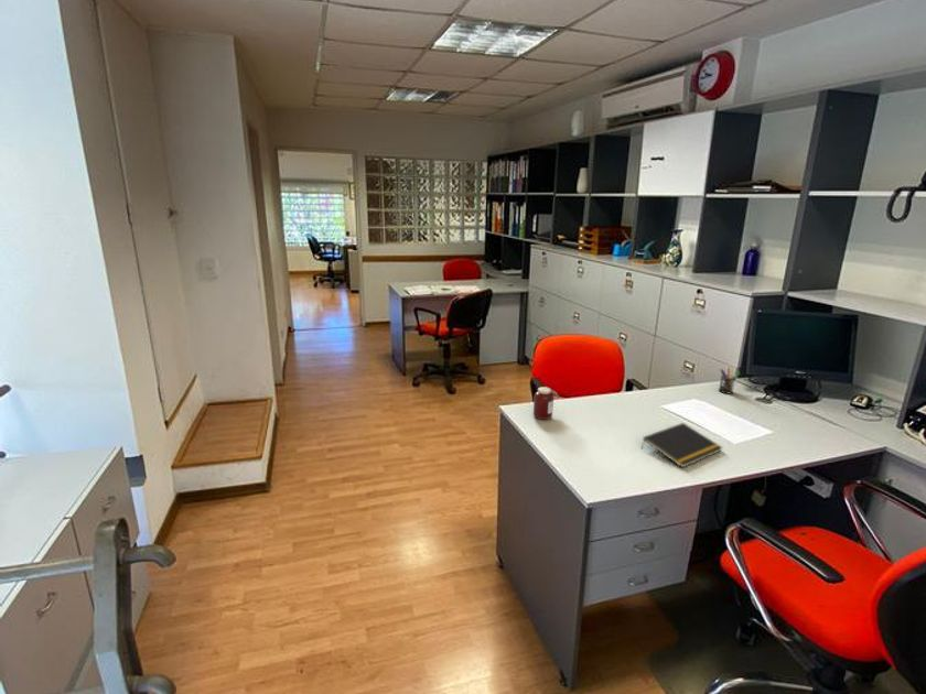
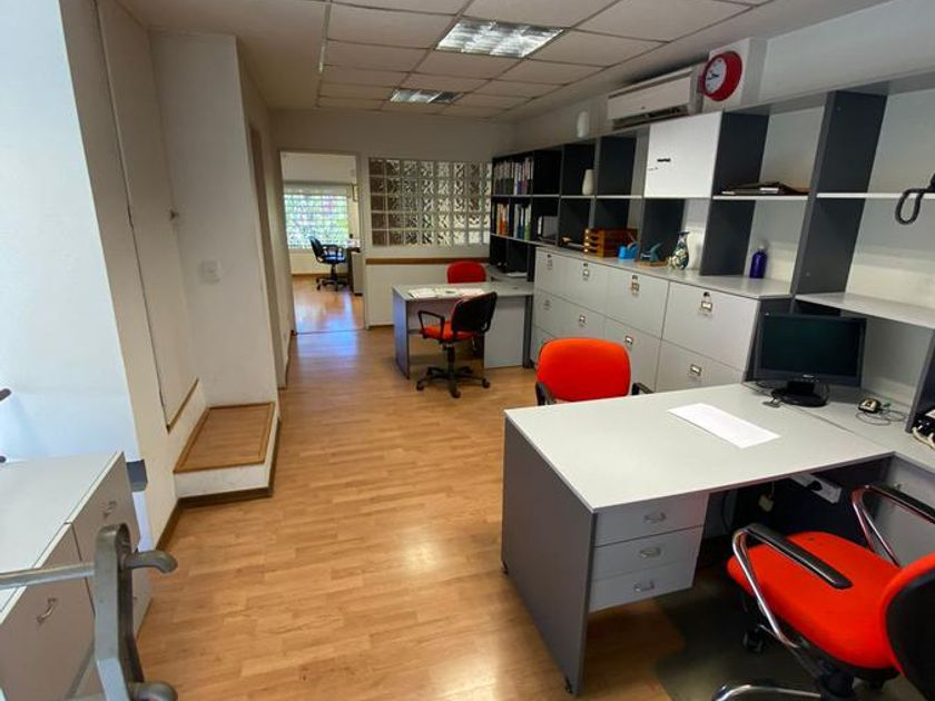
- notepad [640,422,724,468]
- jar [532,384,563,421]
- pen holder [718,366,742,394]
